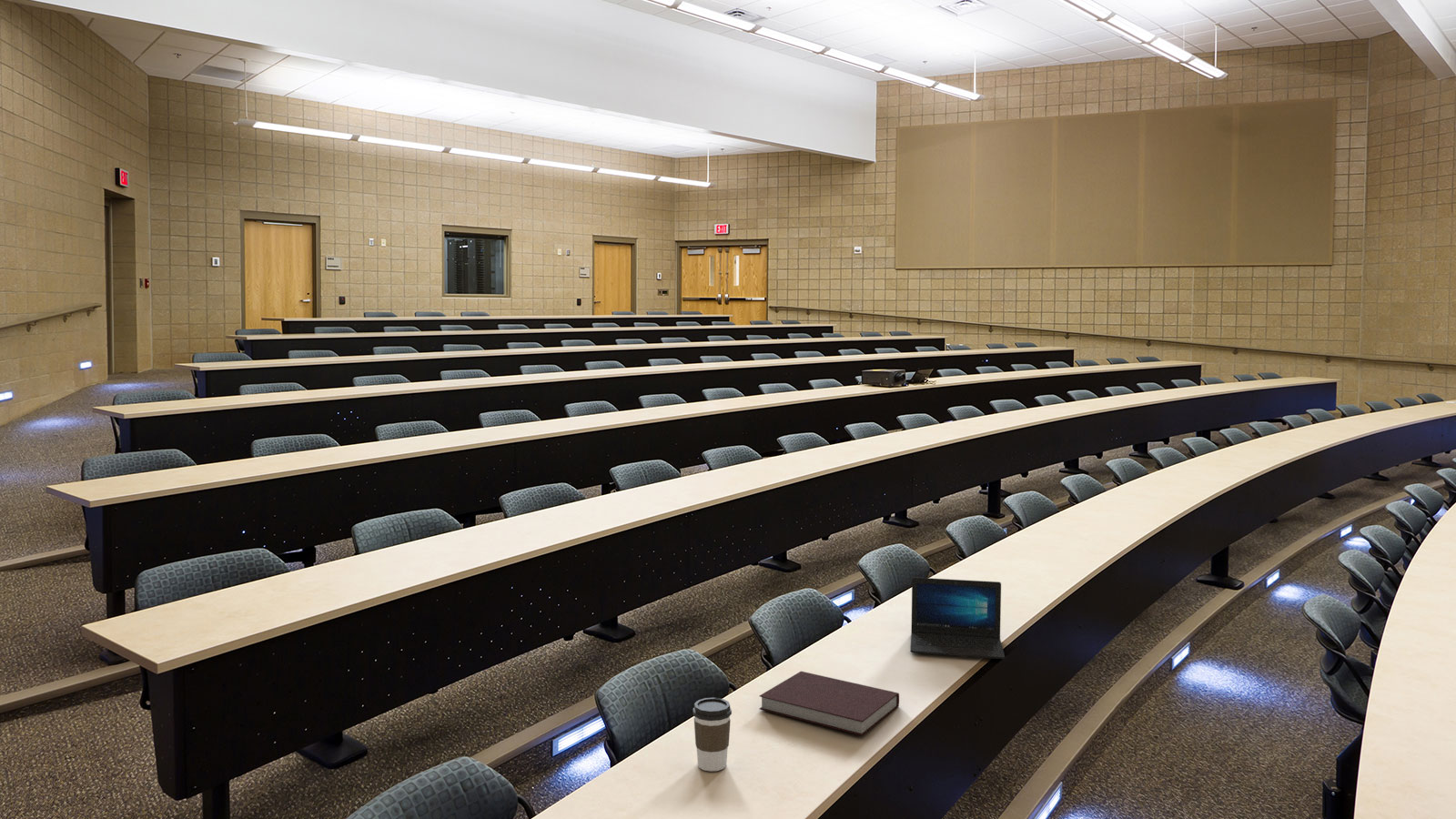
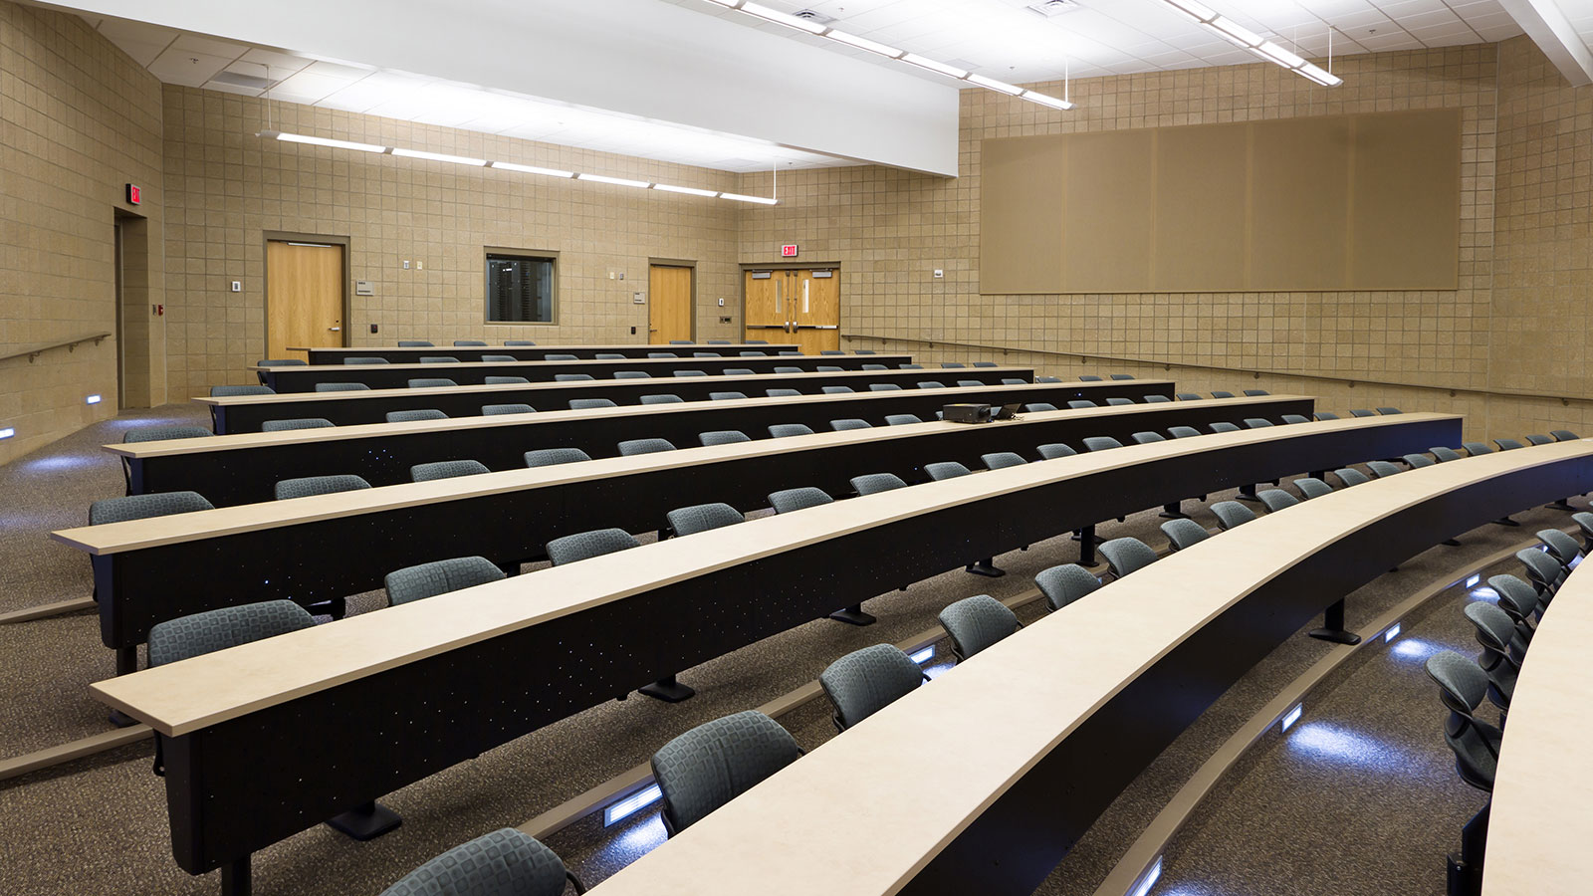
- laptop [910,577,1006,660]
- notebook [758,671,900,736]
- coffee cup [692,697,733,773]
